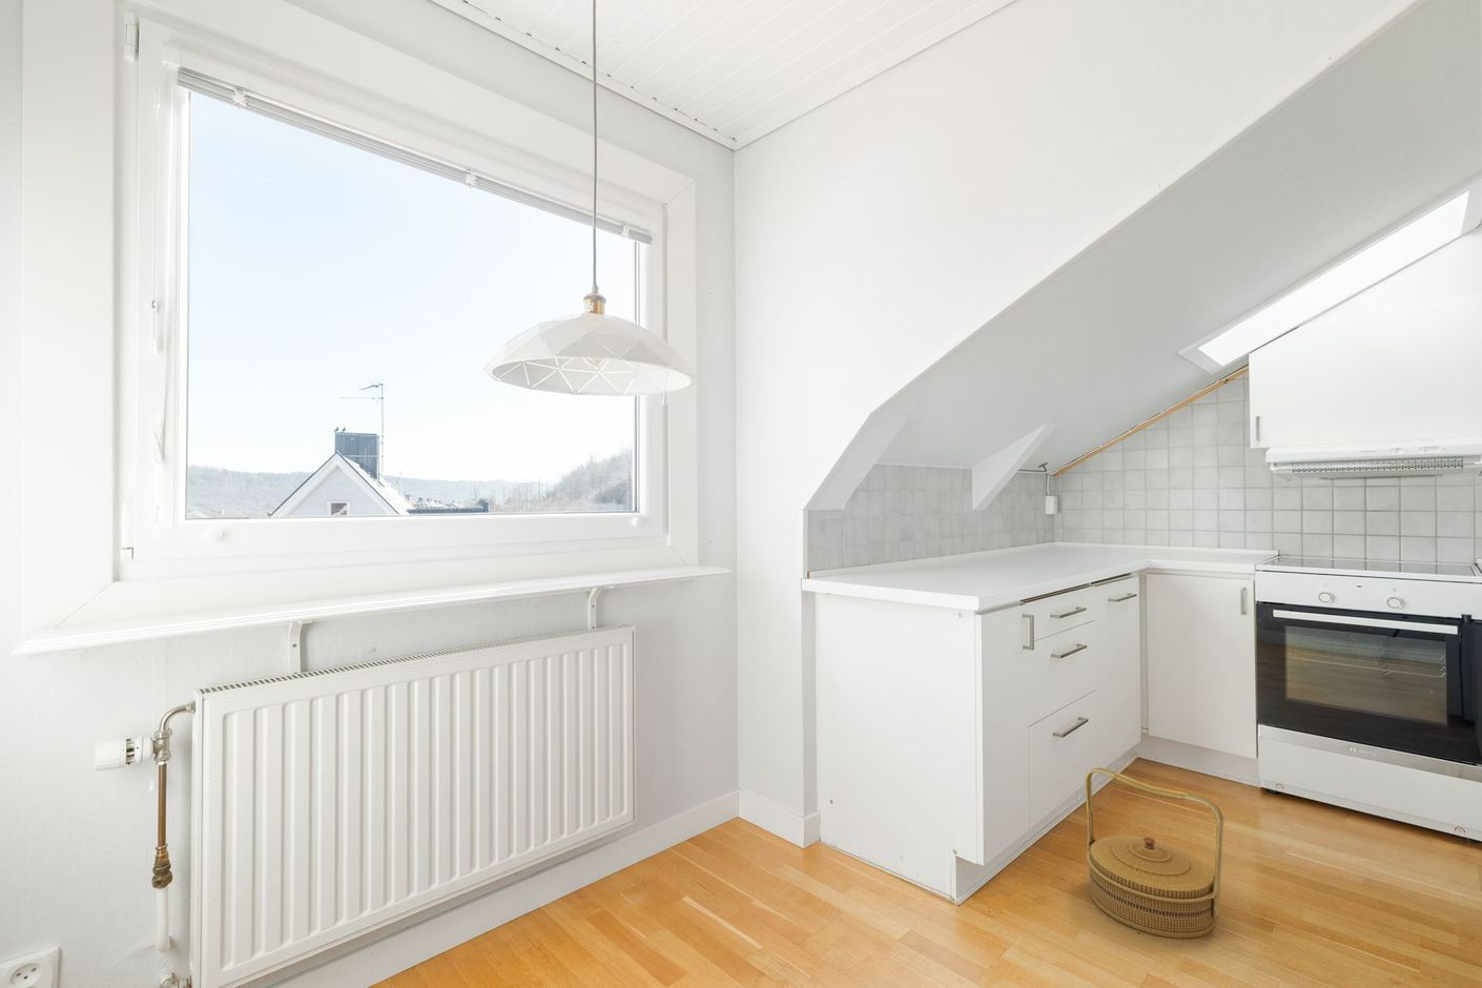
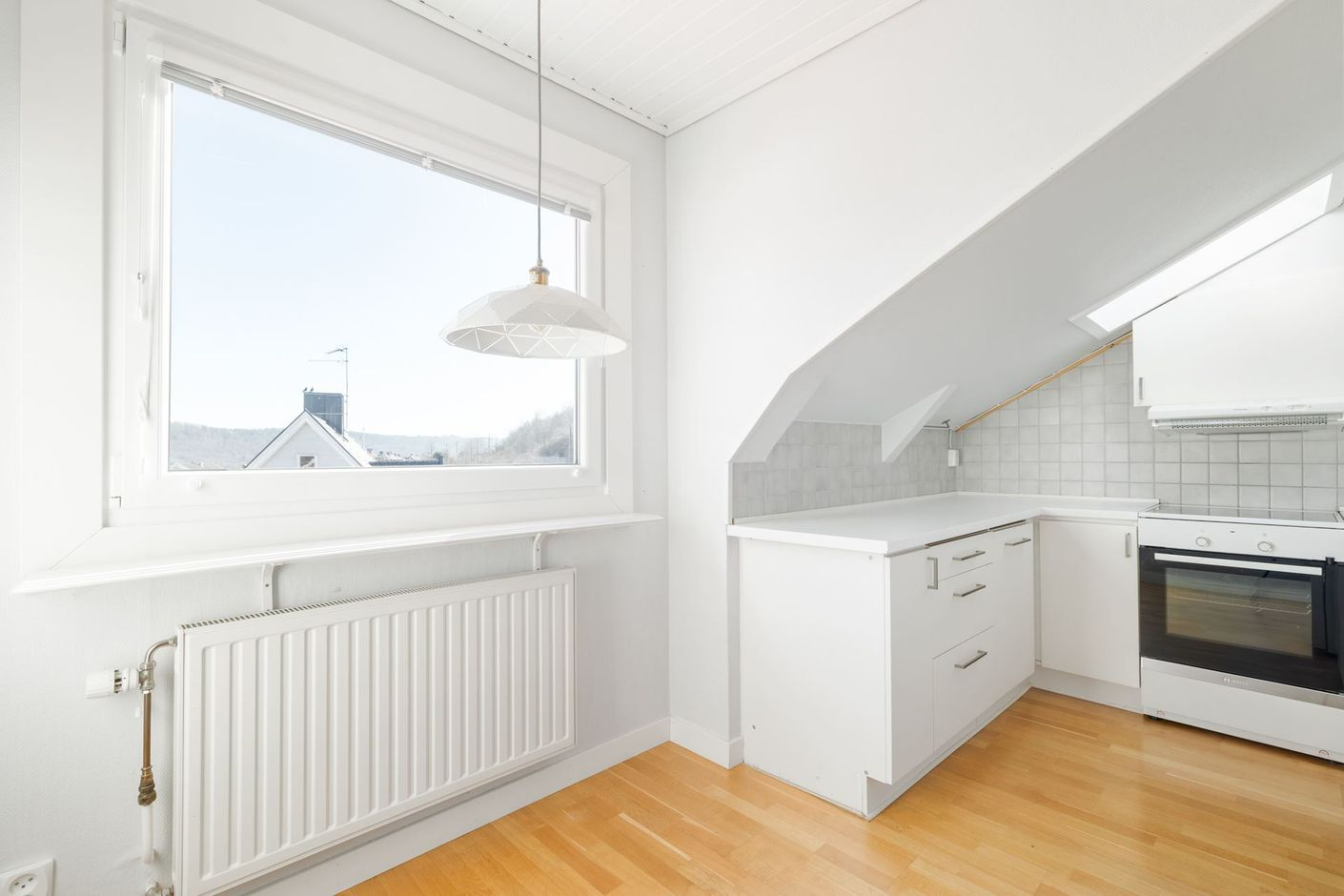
- basket [1084,766,1224,939]
